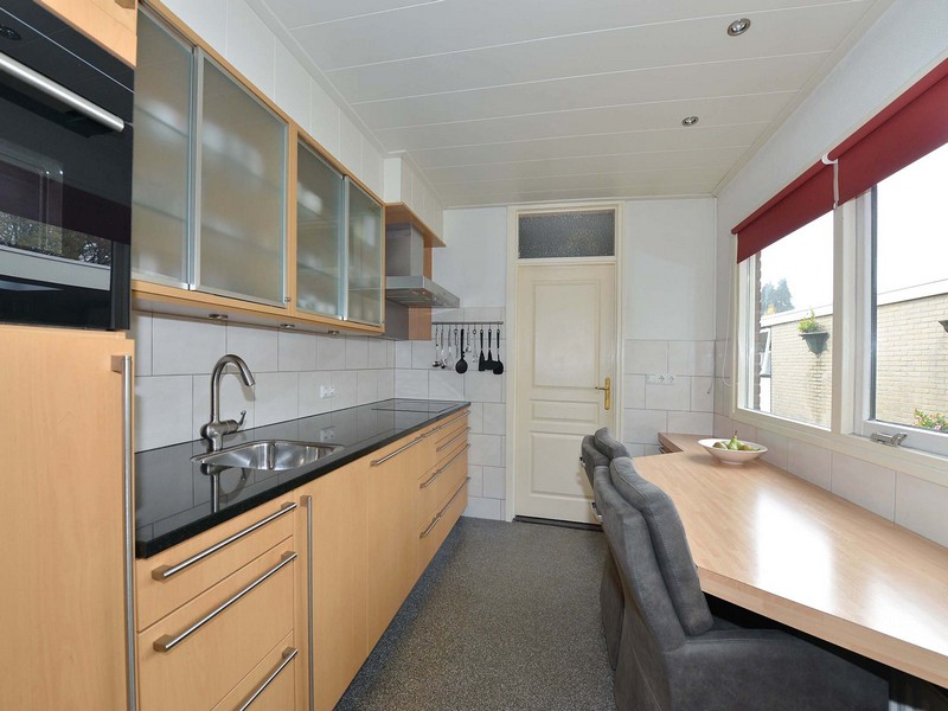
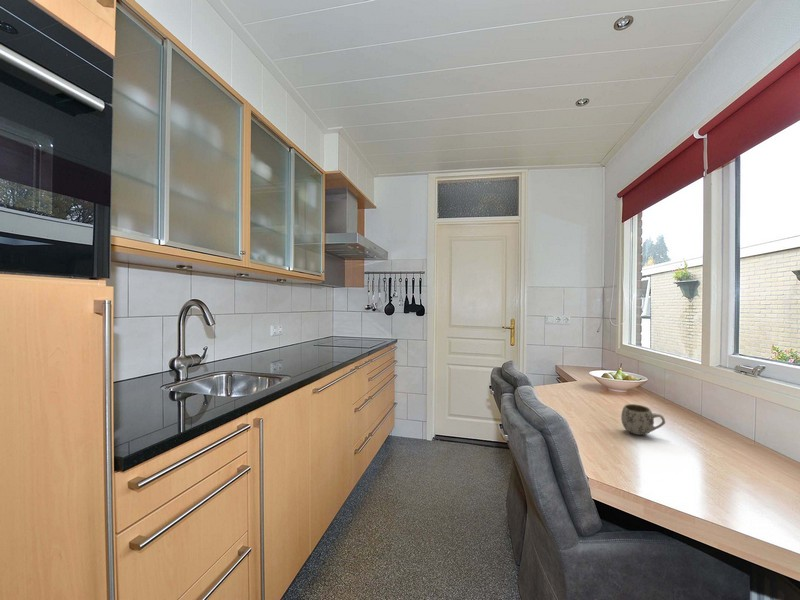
+ mug [620,403,666,436]
